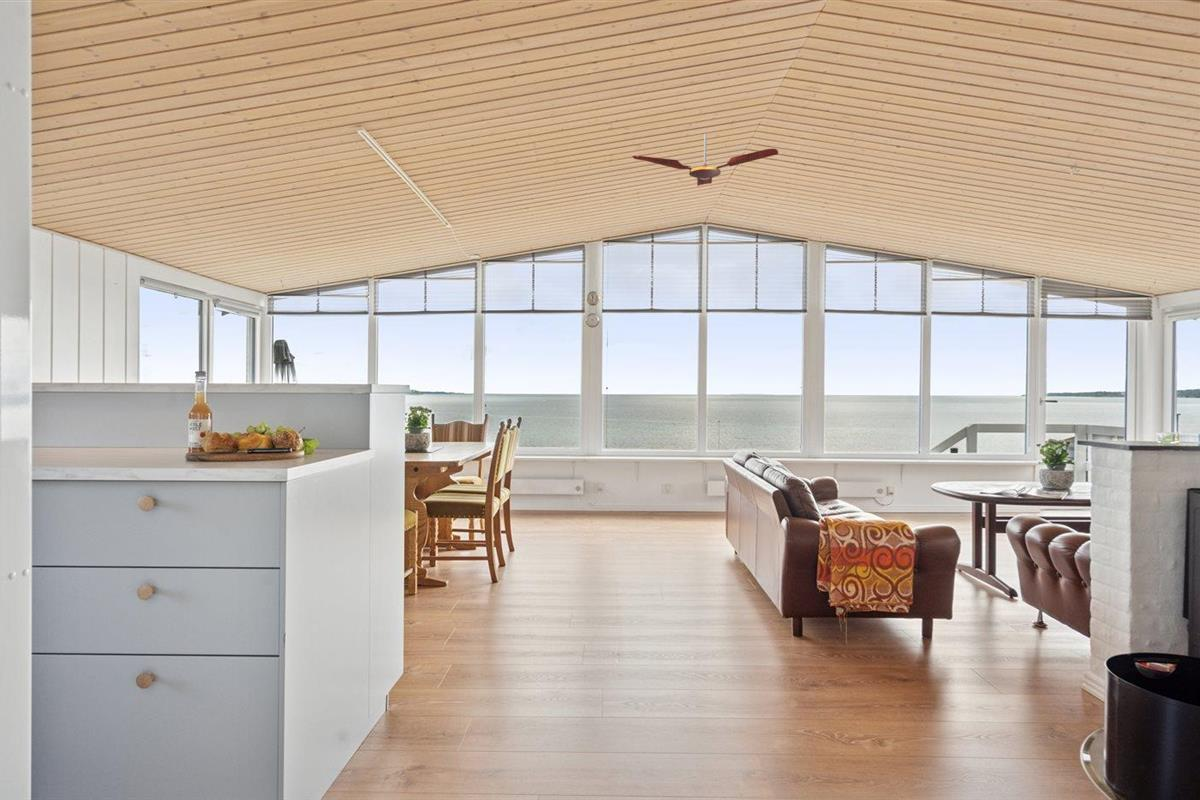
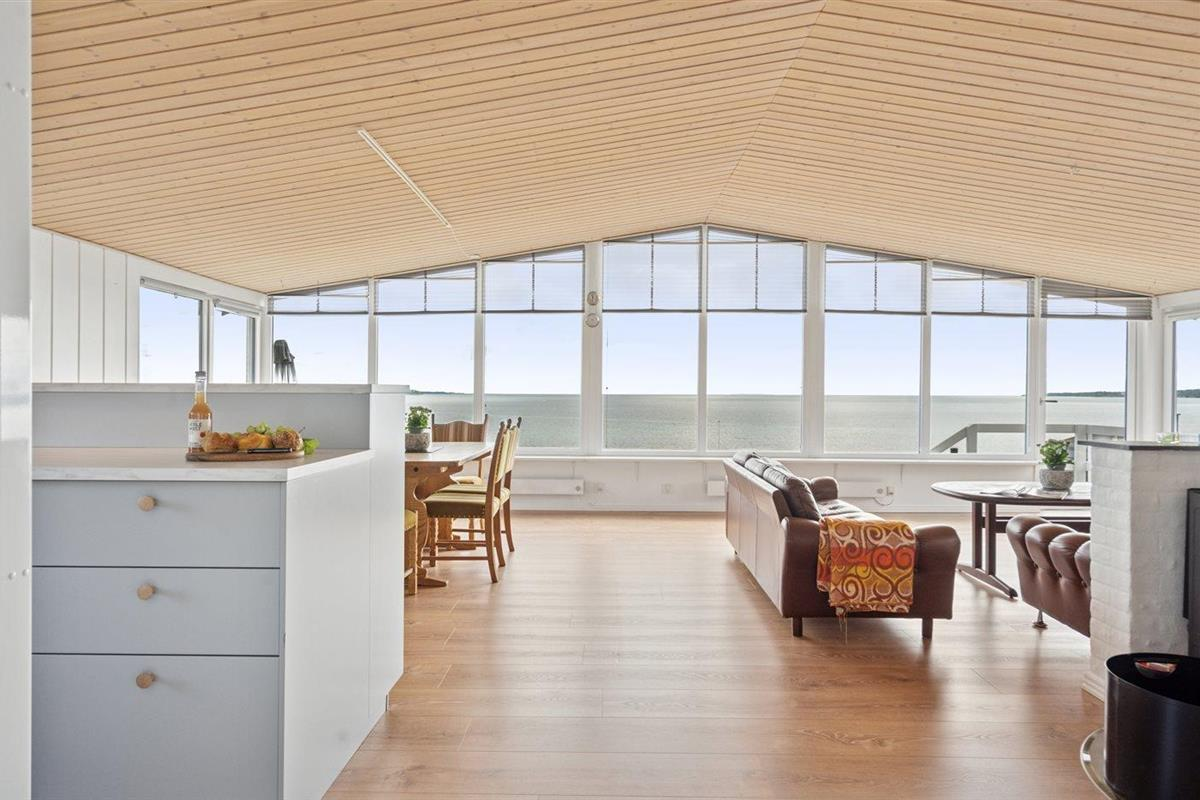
- ceiling fan [631,133,779,187]
